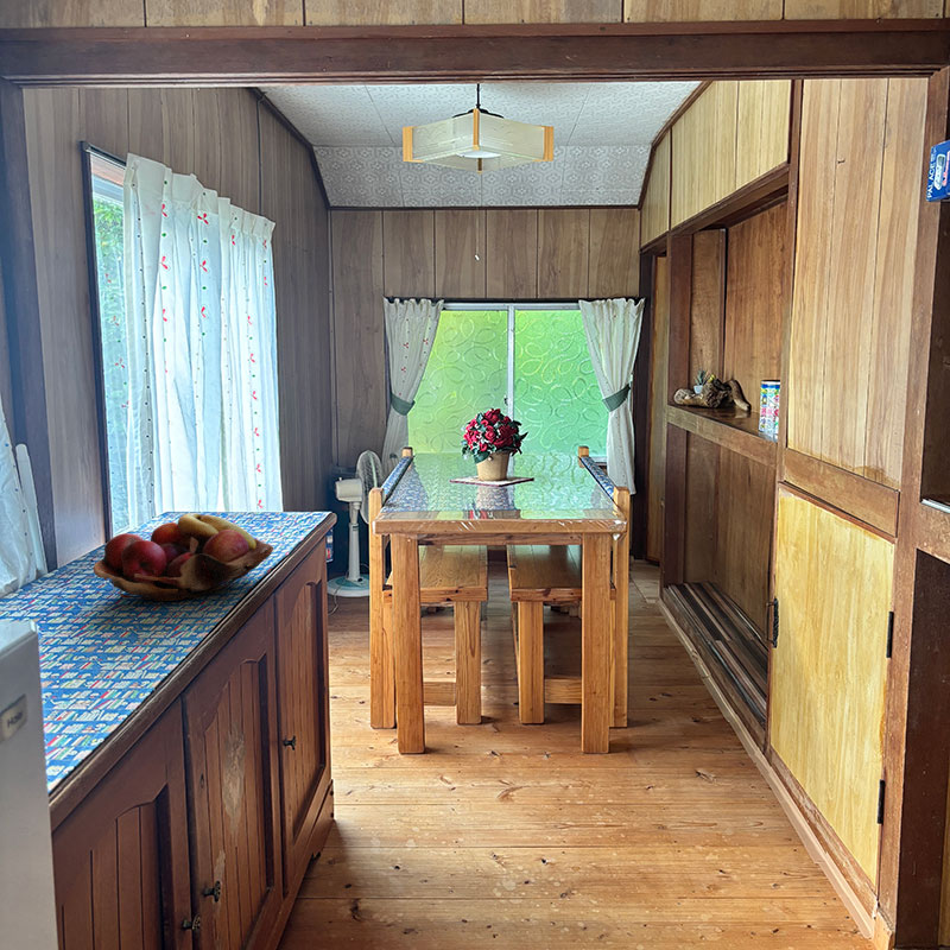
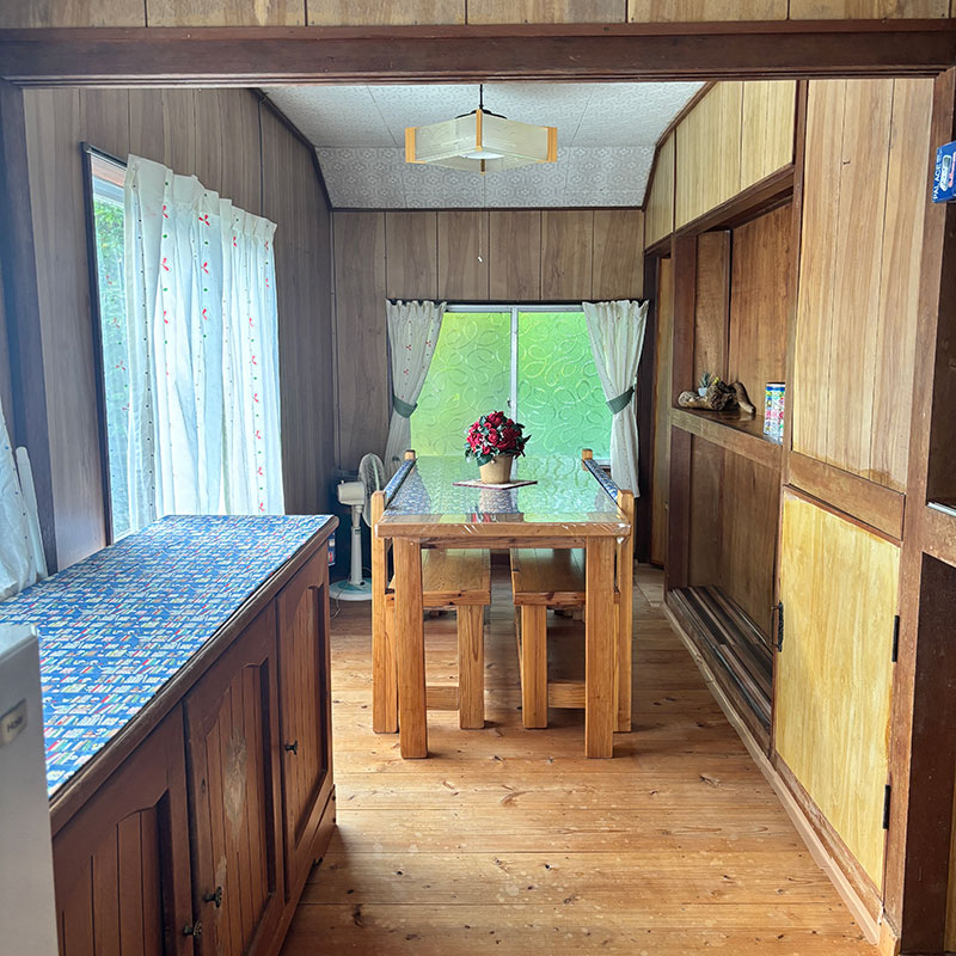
- fruit basket [93,512,276,602]
